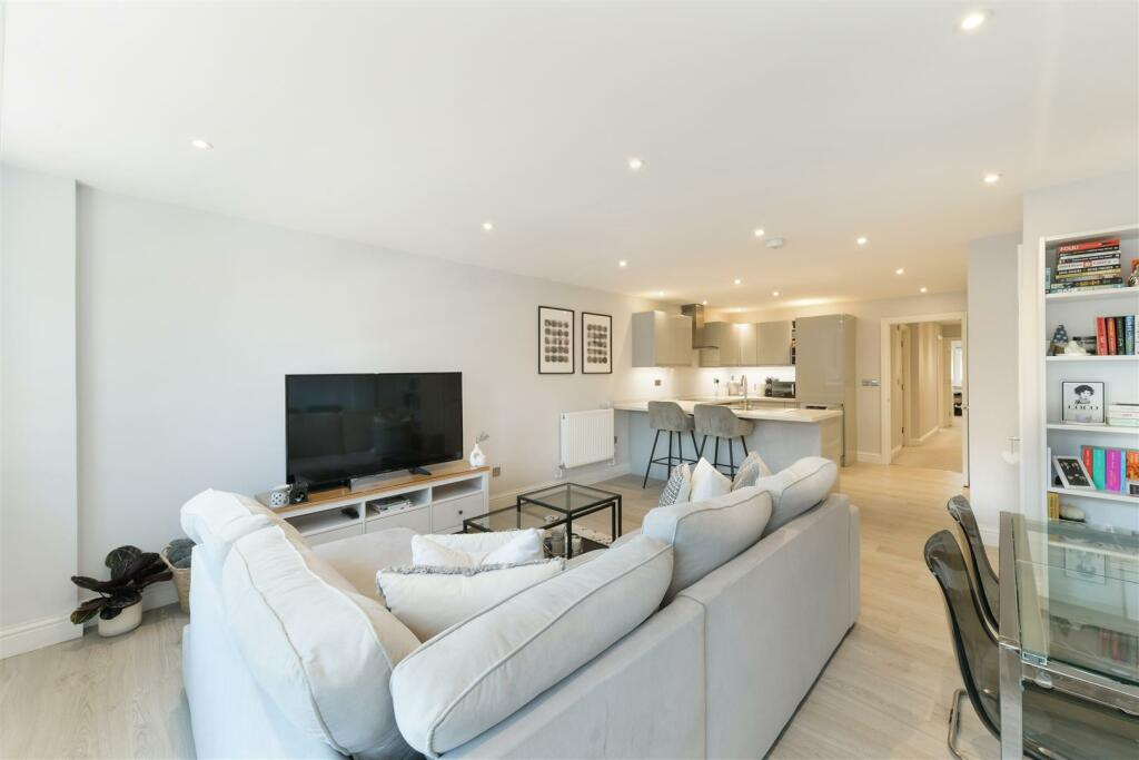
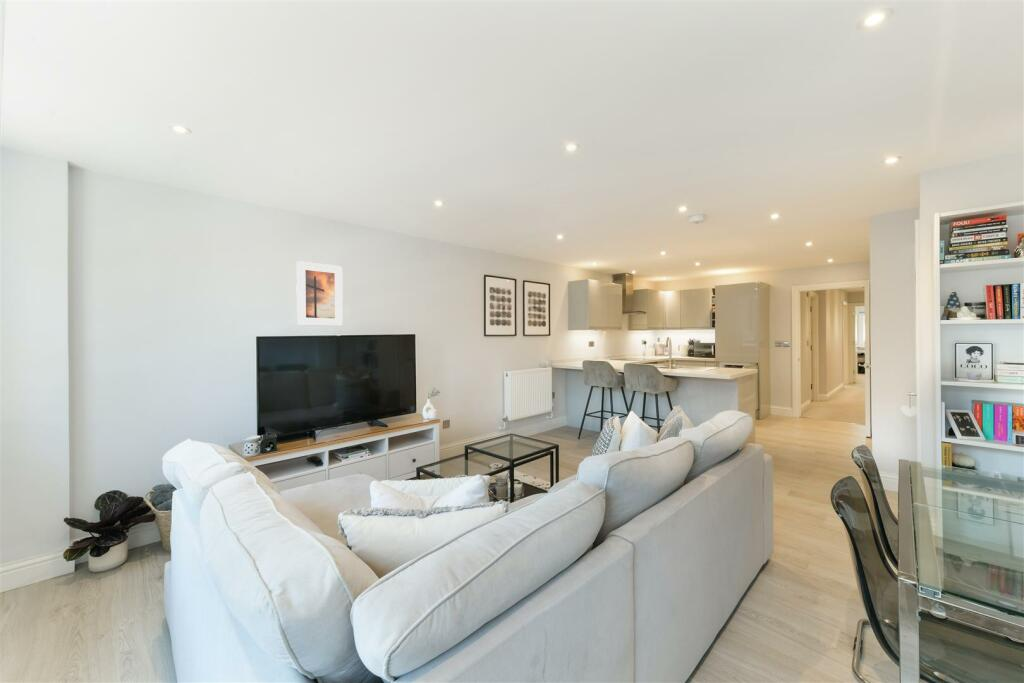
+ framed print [295,260,344,327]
